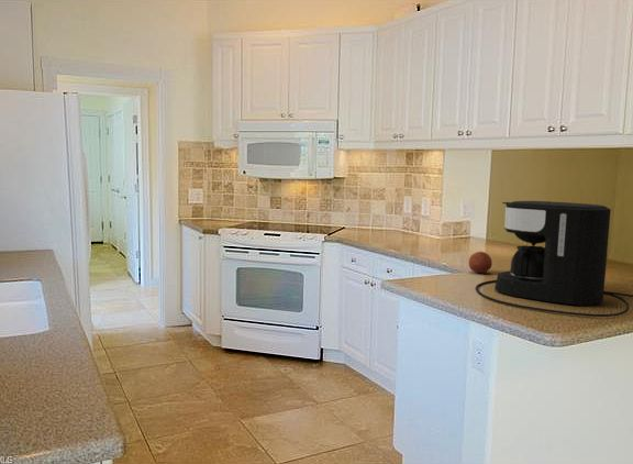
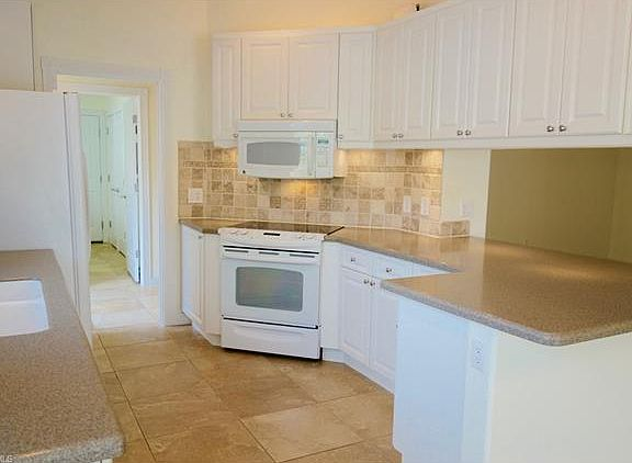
- coffee maker [475,200,633,318]
- fruit [468,251,493,274]
